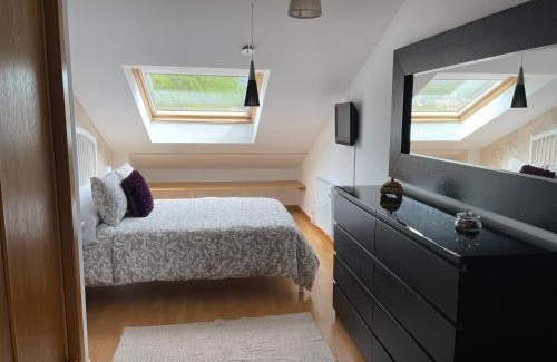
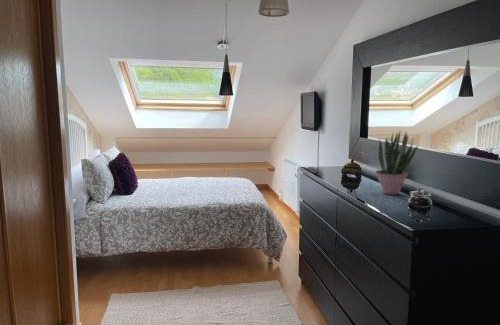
+ potted plant [375,130,419,196]
